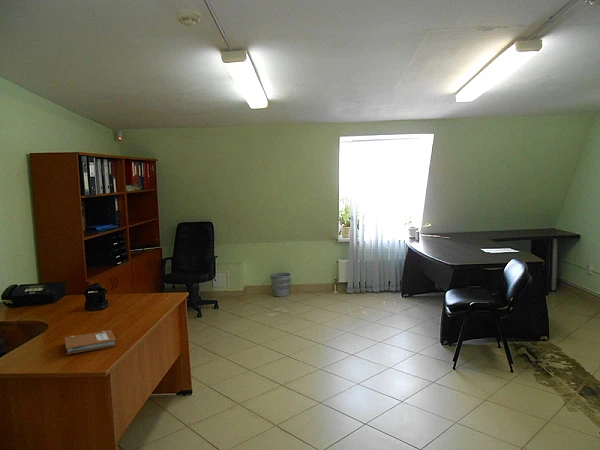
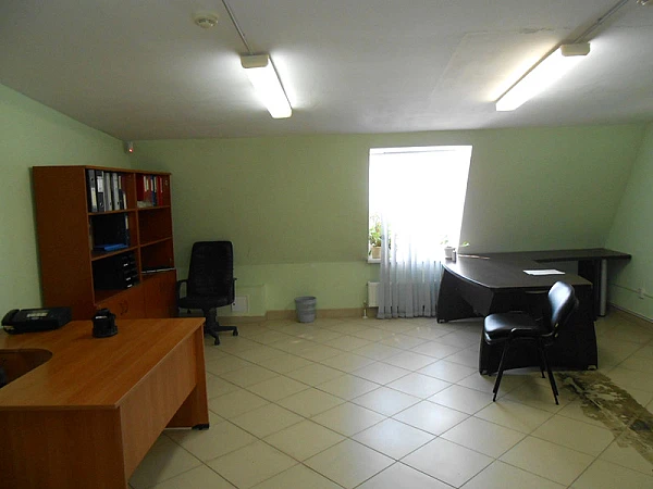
- notebook [64,329,117,355]
